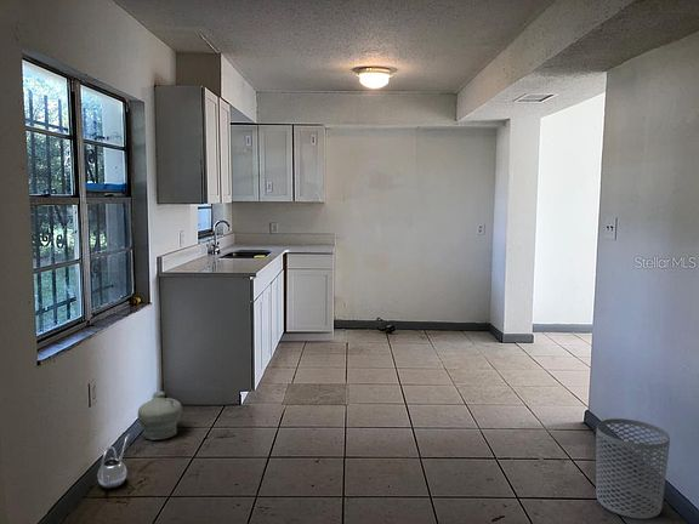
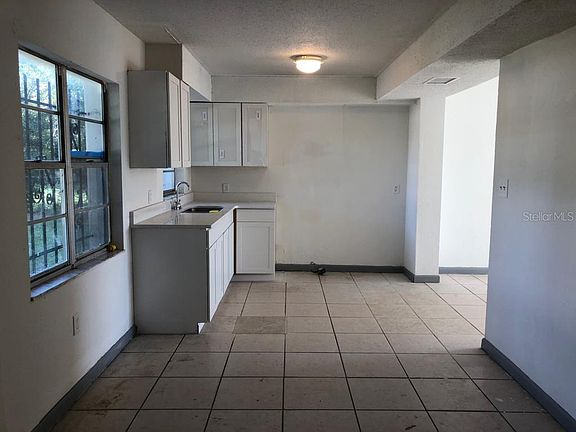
- watering can [96,433,131,489]
- waste bin [595,417,671,519]
- jar [137,391,183,442]
